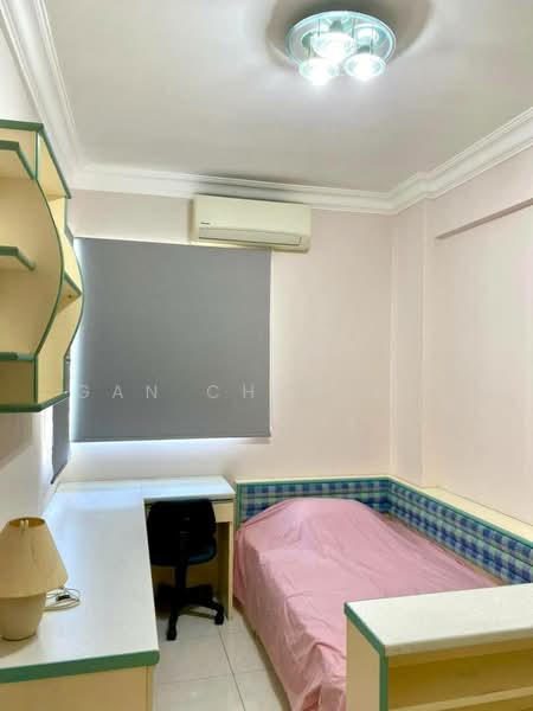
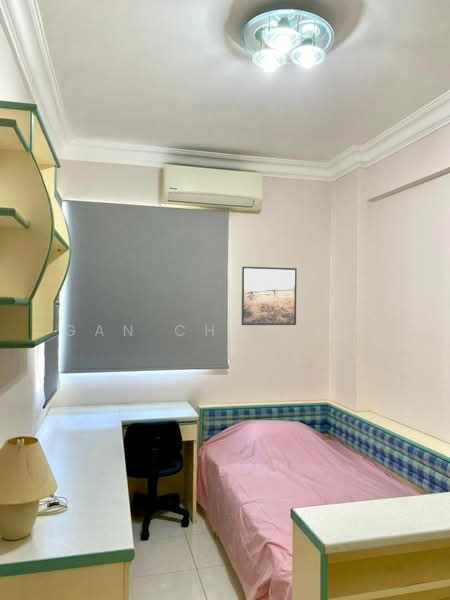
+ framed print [240,266,298,326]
